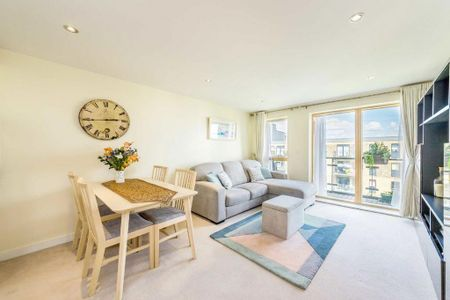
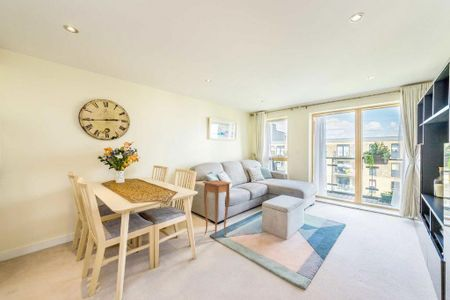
+ side table [202,179,232,241]
